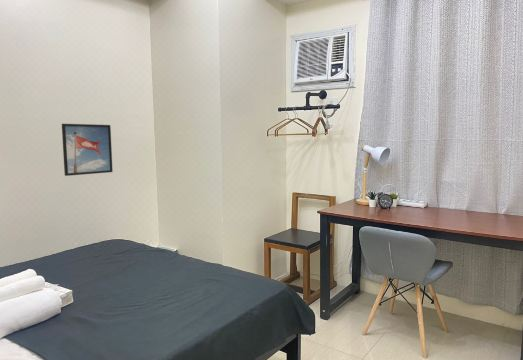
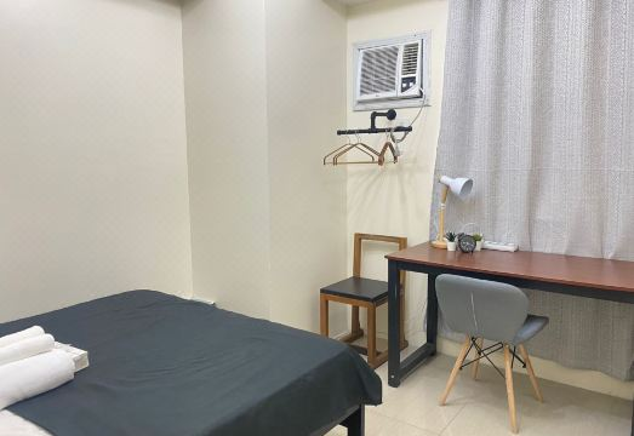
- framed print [61,123,114,177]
